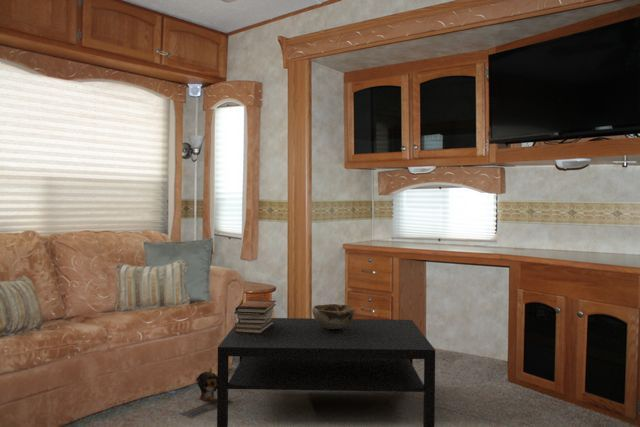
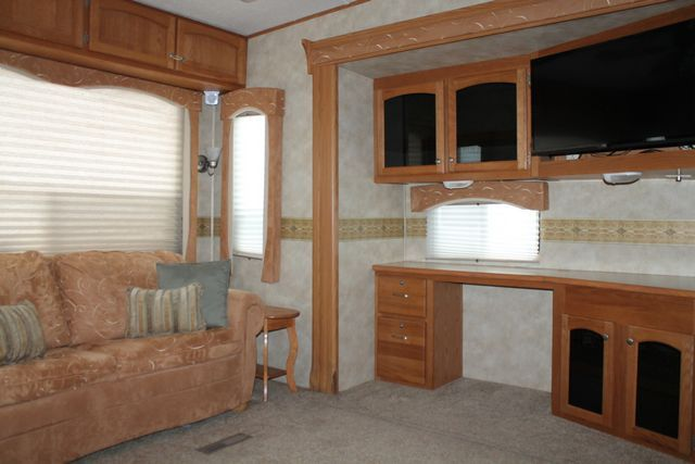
- coffee table [216,317,436,427]
- book stack [233,299,277,333]
- plush toy [195,366,217,402]
- decorative bowl [311,303,356,329]
